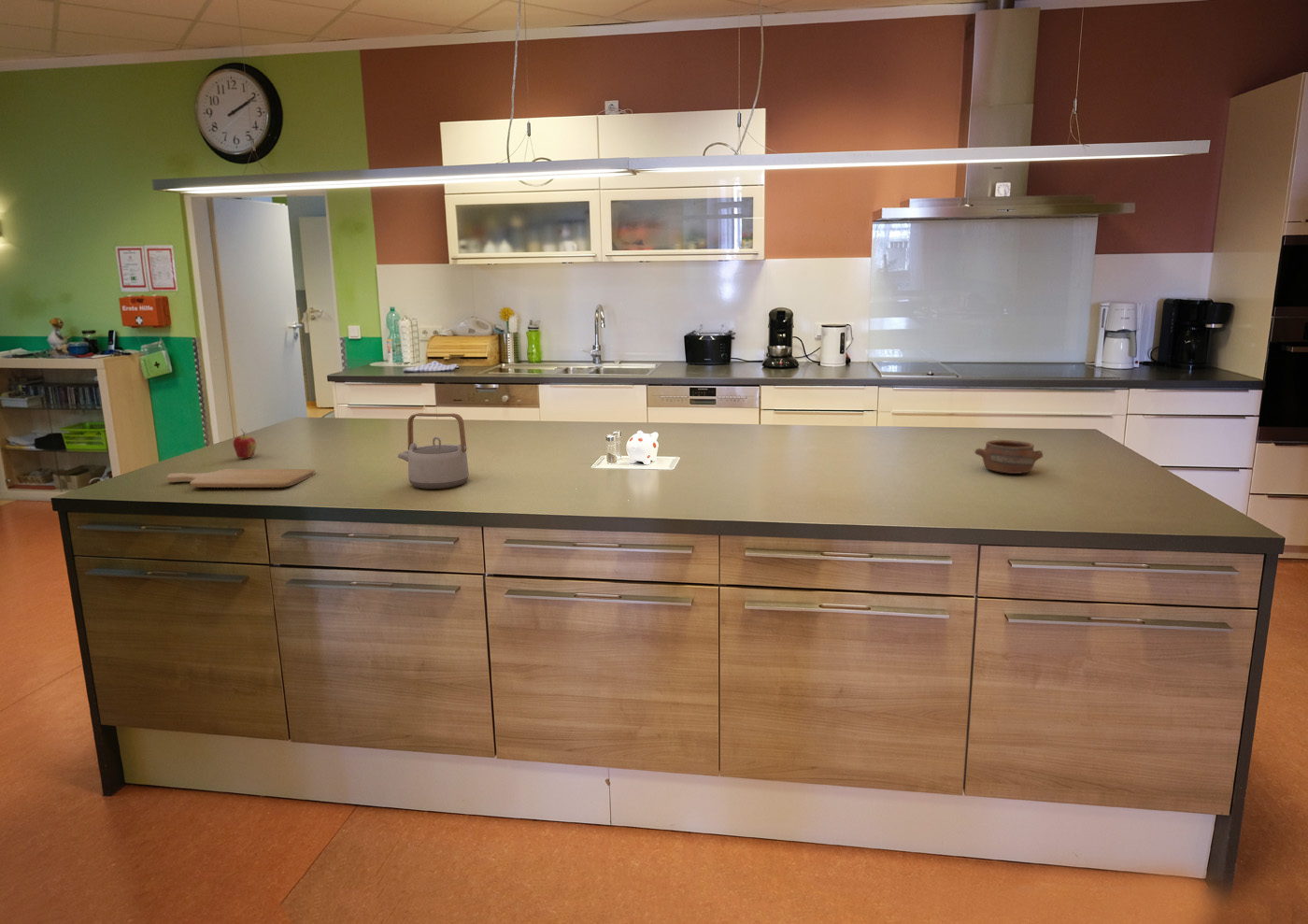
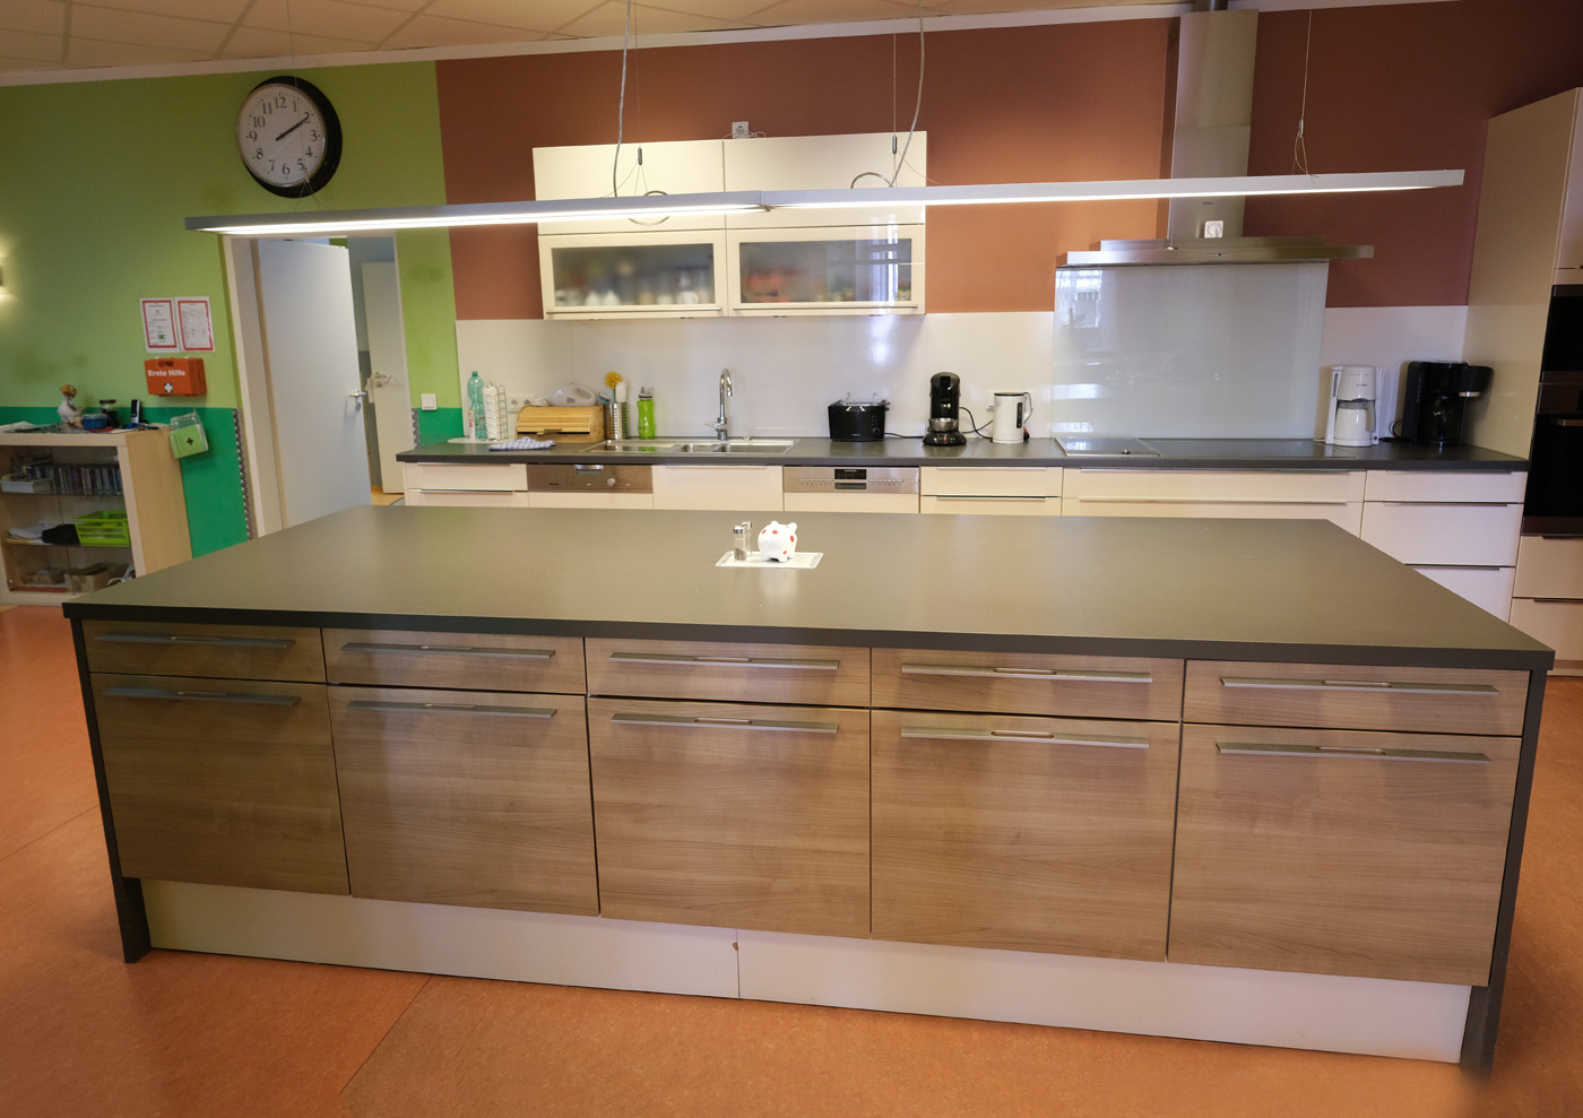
- teapot [397,412,470,490]
- chopping board [166,468,317,489]
- pottery [974,439,1044,475]
- fruit [233,429,257,460]
